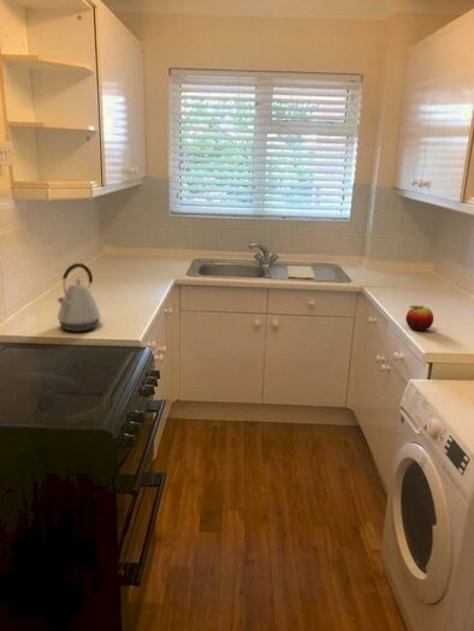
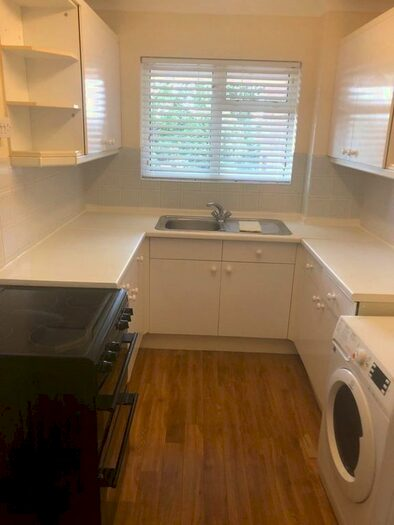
- fruit [404,304,434,332]
- kettle [57,262,101,333]
